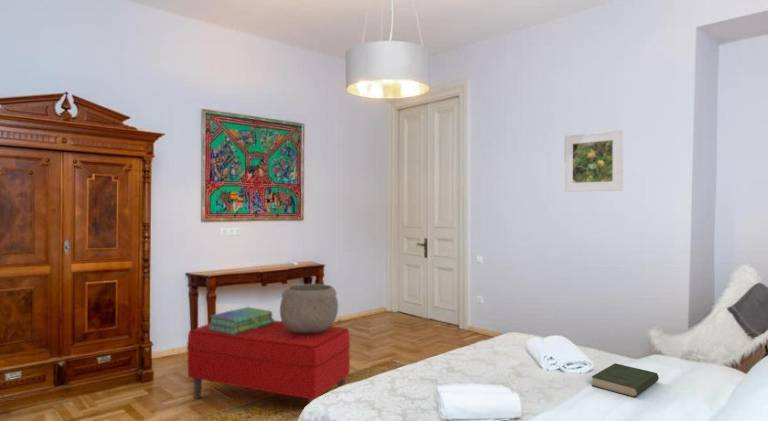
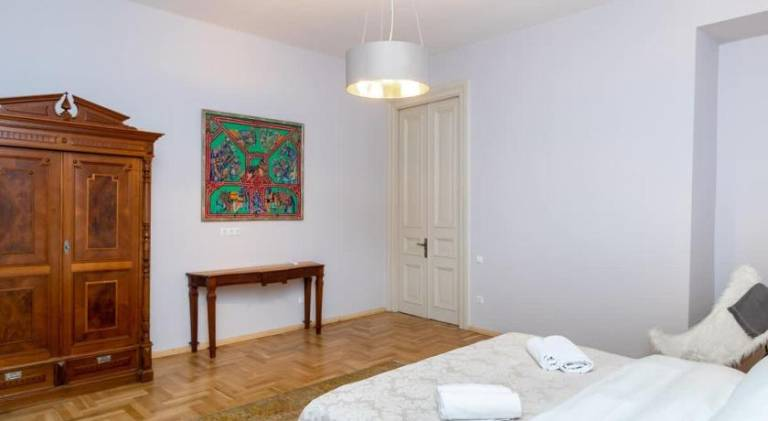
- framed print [563,129,624,193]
- bench [186,319,351,405]
- ceramic pot [279,283,339,334]
- book [591,362,660,398]
- stack of books [207,306,275,335]
